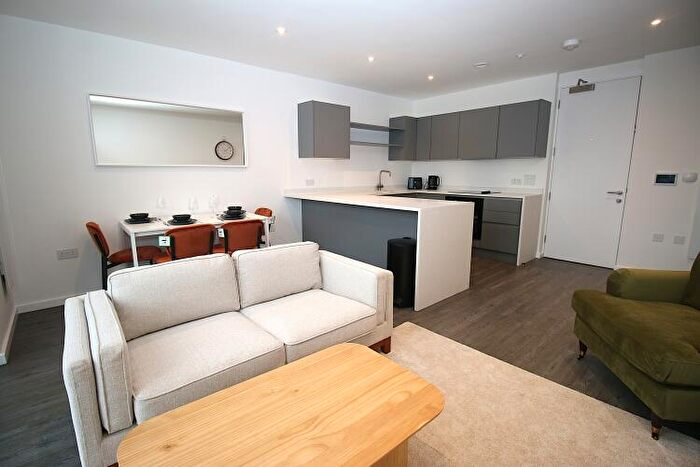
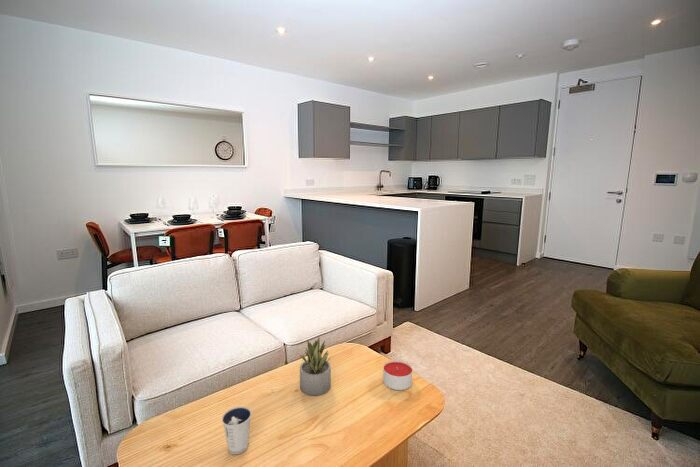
+ dixie cup [221,406,252,455]
+ succulent plant [299,336,332,396]
+ candle [382,360,413,391]
